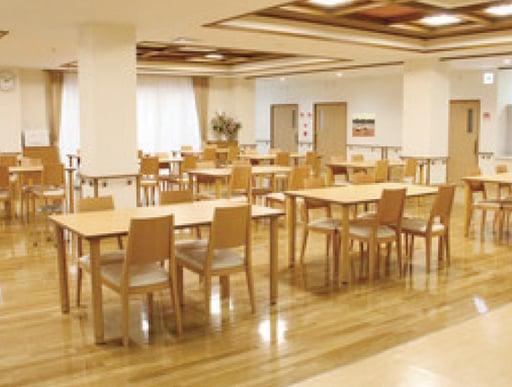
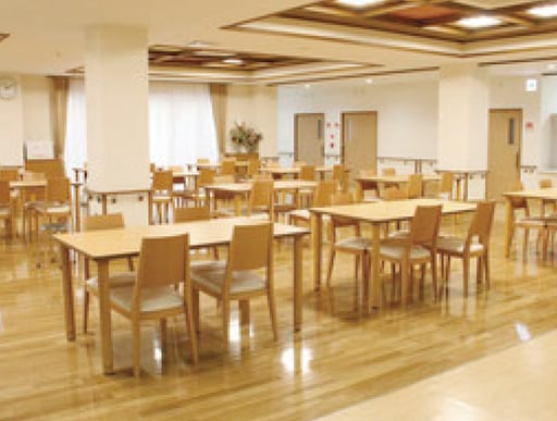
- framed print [351,112,377,138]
